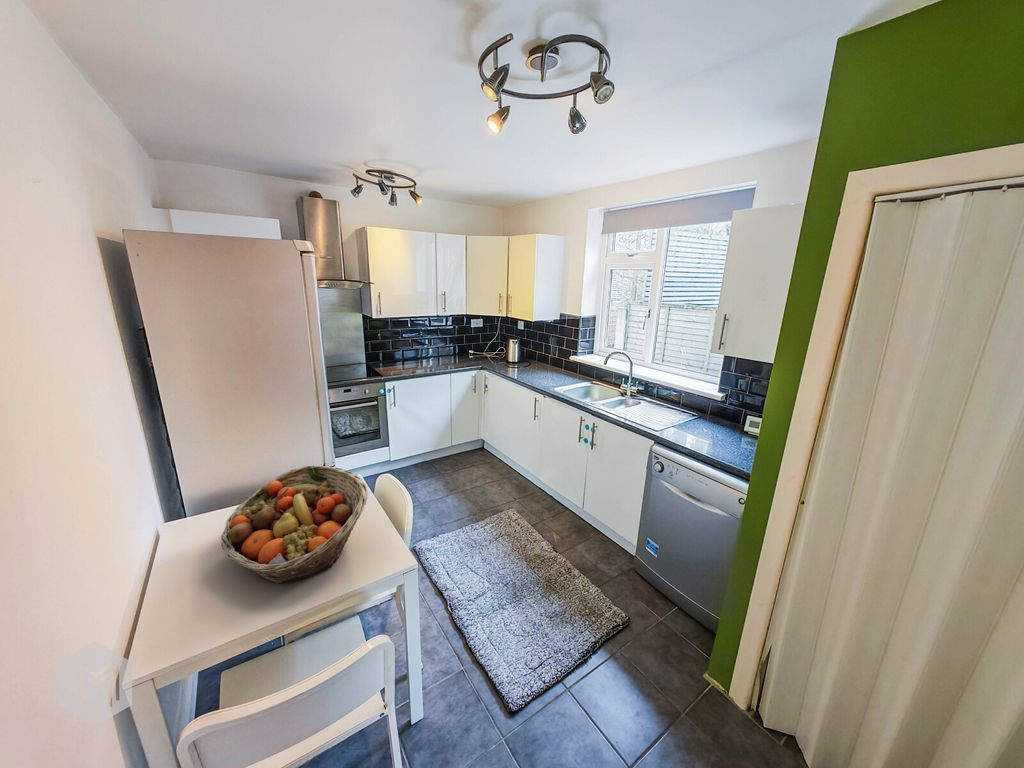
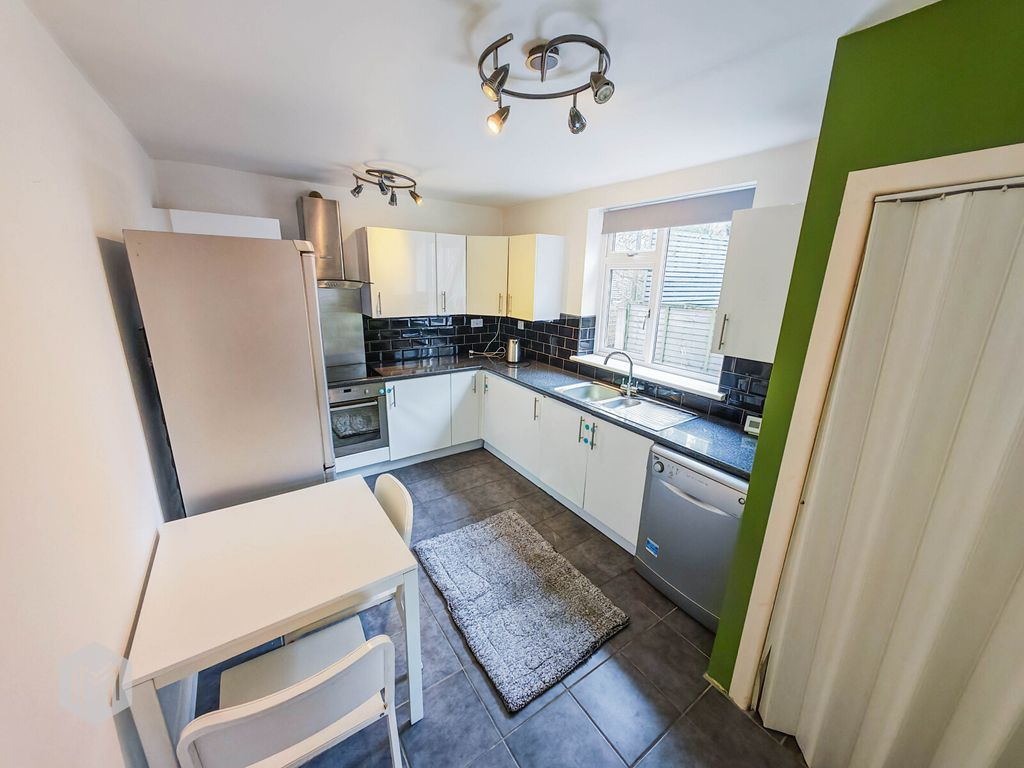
- fruit basket [220,465,369,584]
